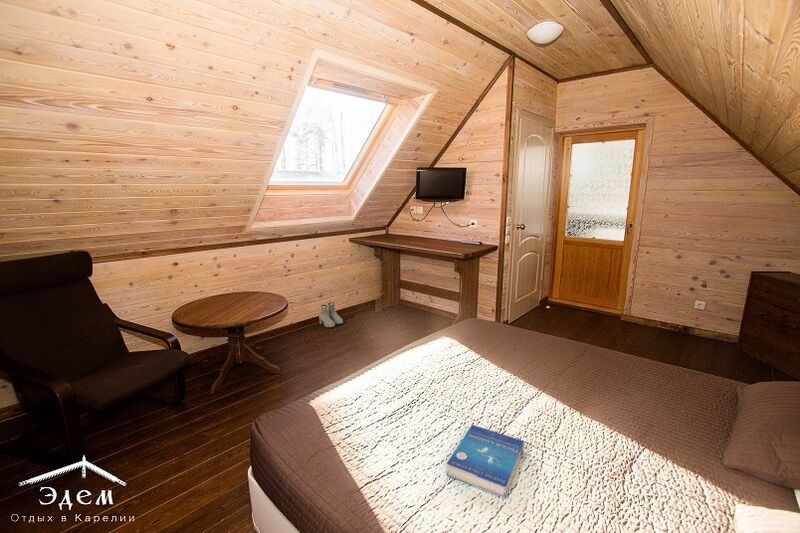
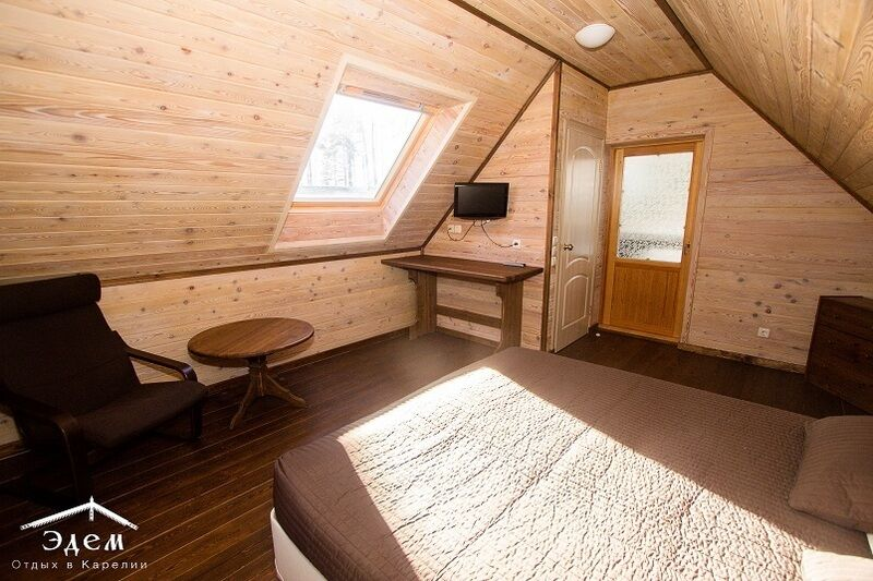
- boots [318,301,344,328]
- book [445,424,525,499]
